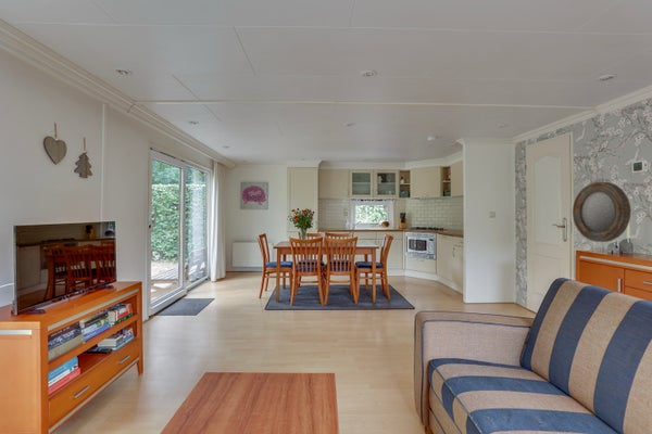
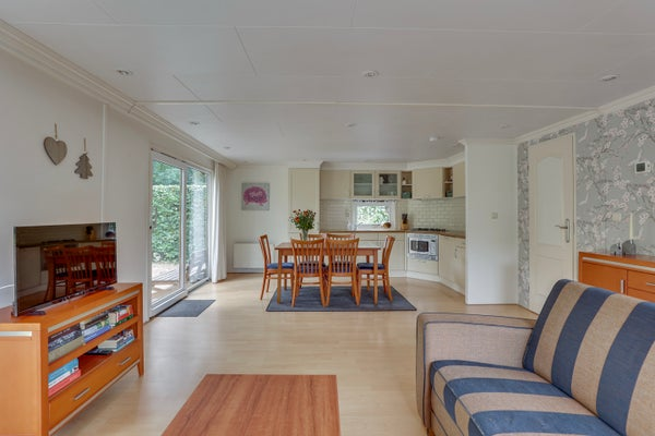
- home mirror [572,181,631,243]
